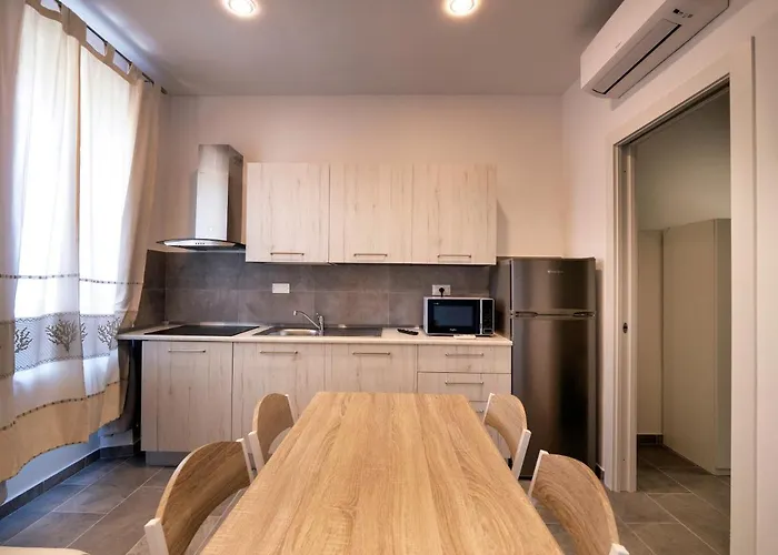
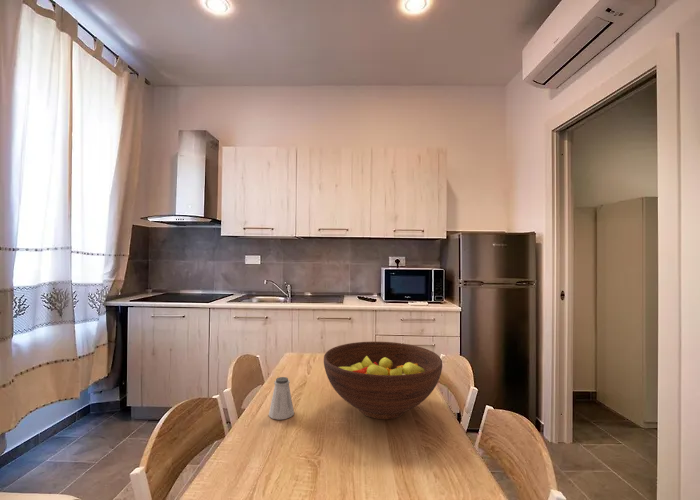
+ saltshaker [268,376,295,421]
+ fruit bowl [323,341,443,420]
